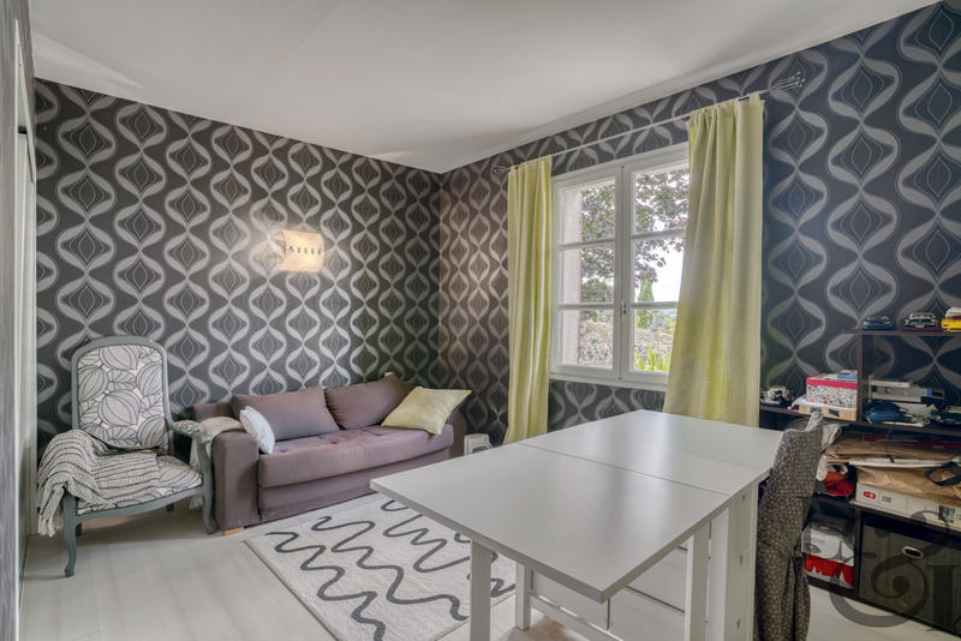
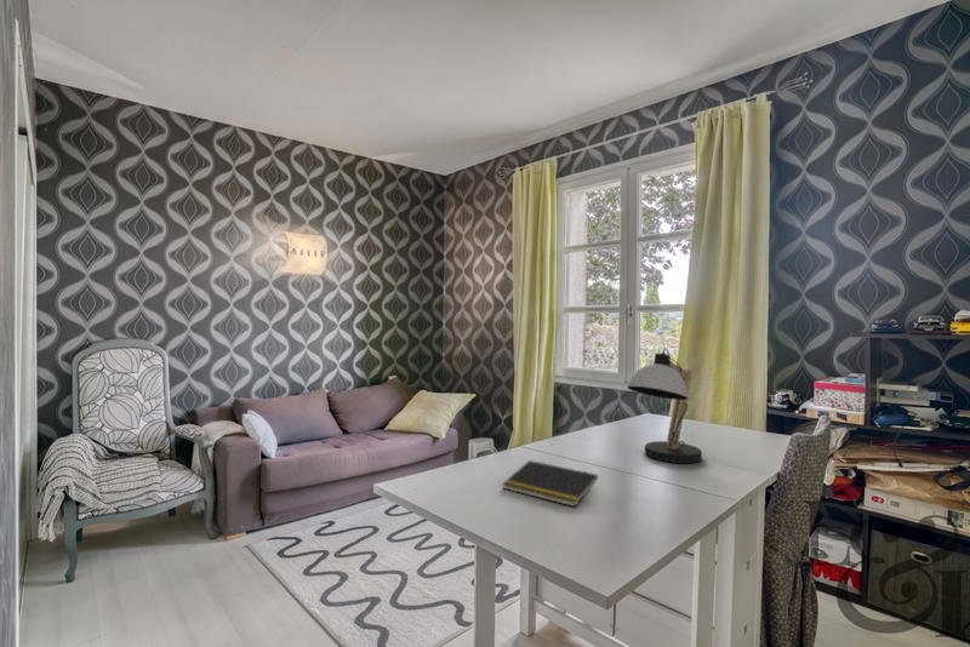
+ desk lamp [626,347,703,464]
+ notepad [501,459,599,508]
